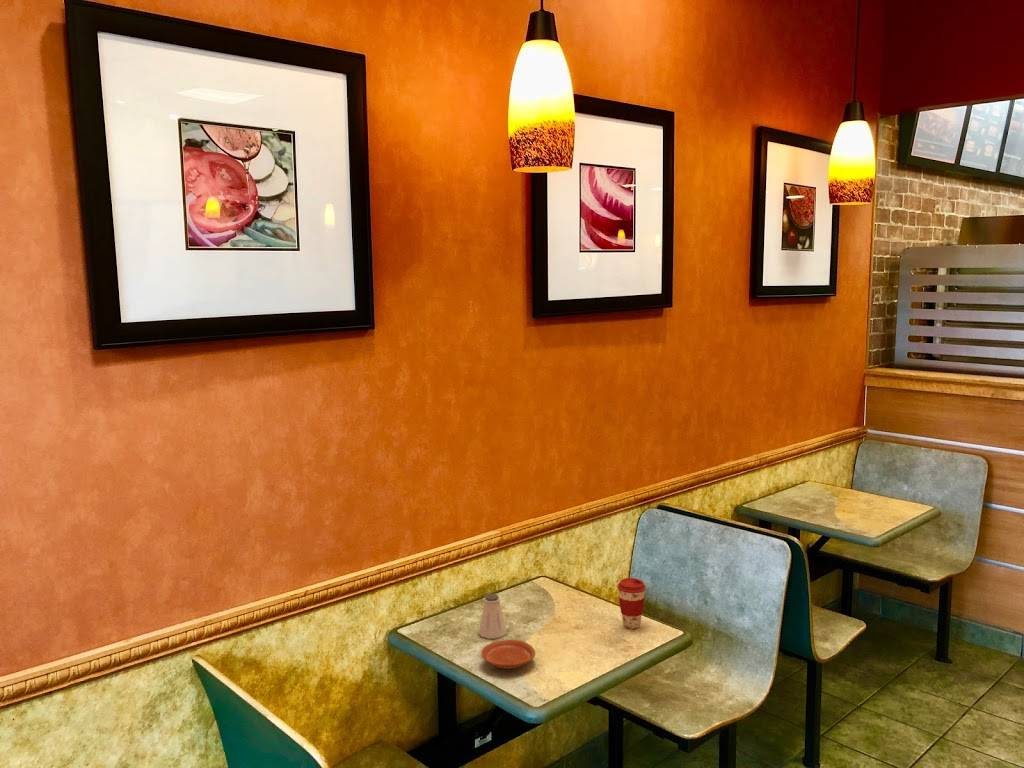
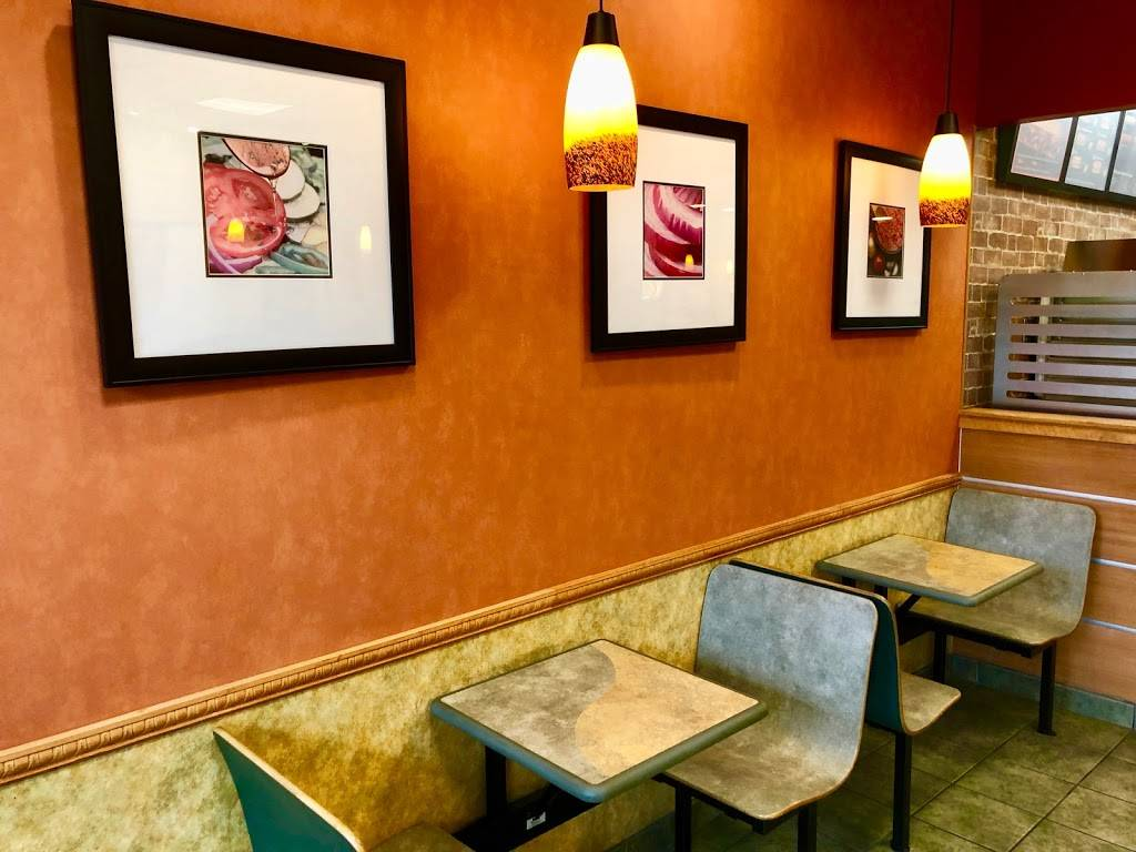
- plate [480,639,536,670]
- saltshaker [478,593,507,640]
- coffee cup [616,577,647,630]
